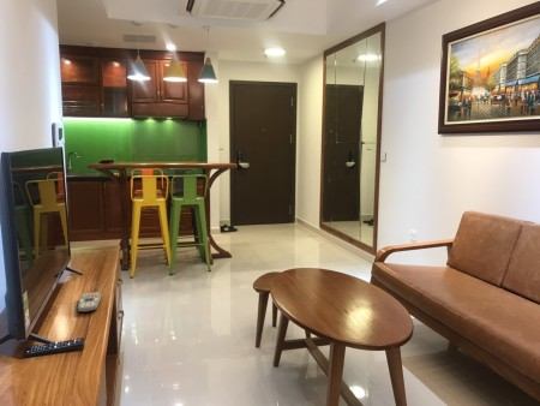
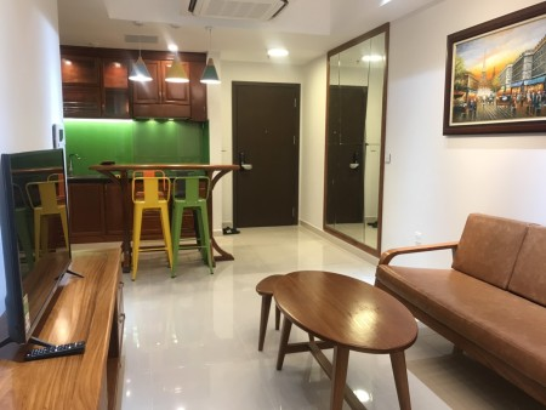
- remote control [77,291,102,314]
